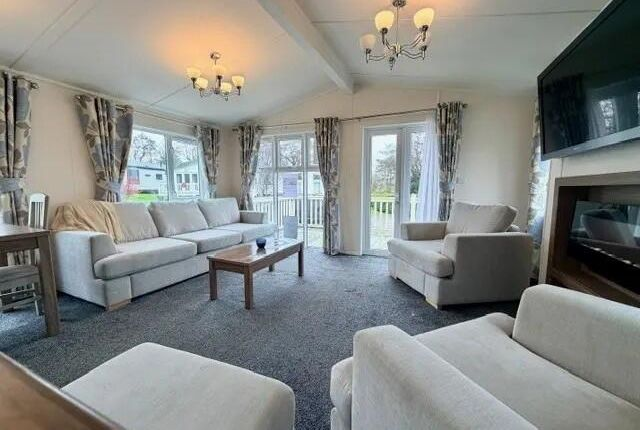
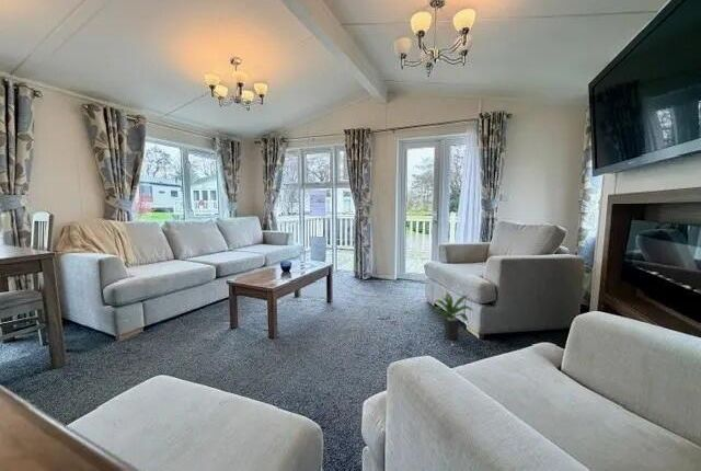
+ potted plant [432,291,474,341]
